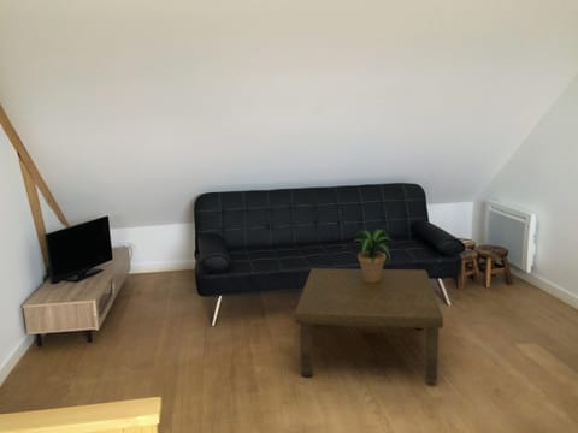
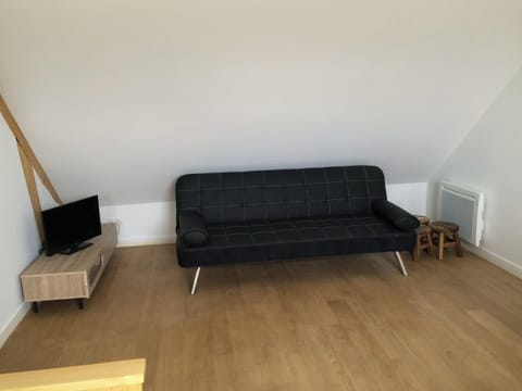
- potted plant [342,229,395,283]
- coffee table [294,267,444,384]
